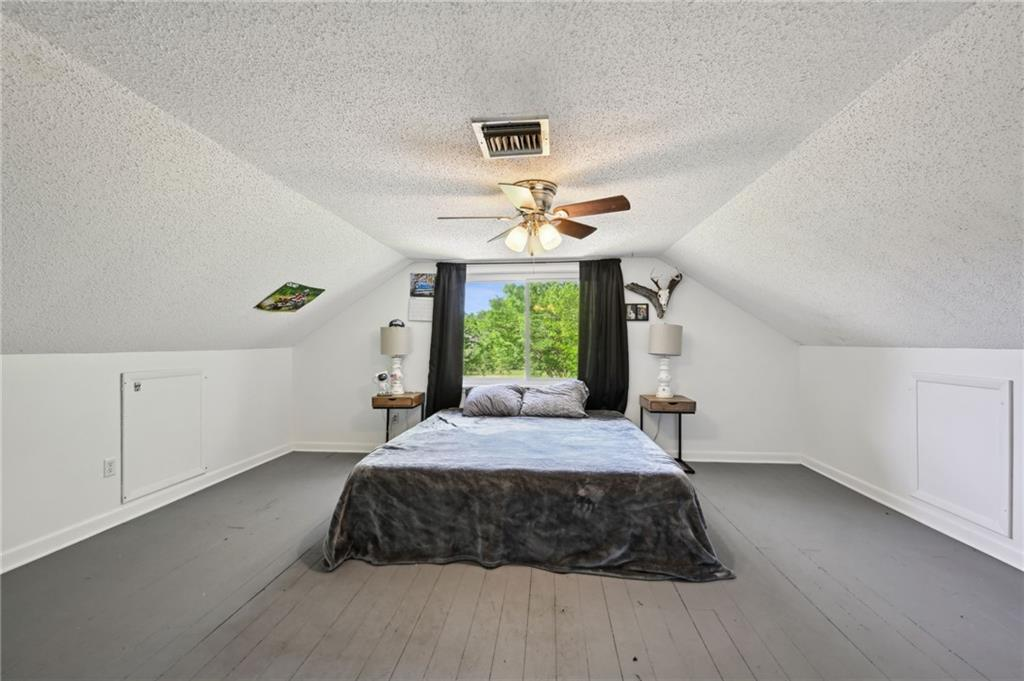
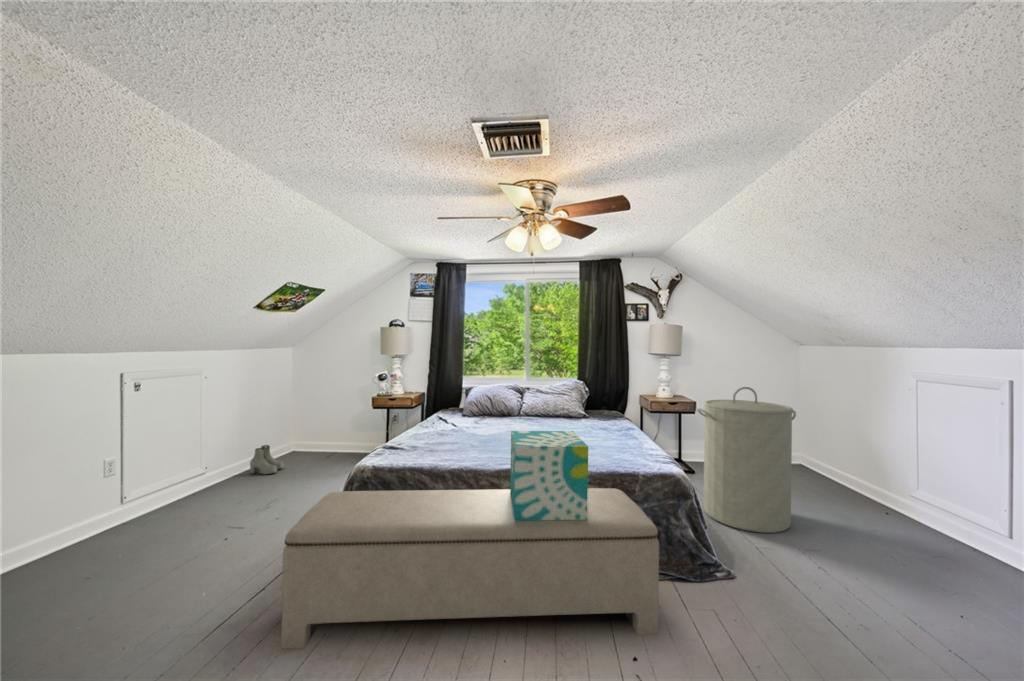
+ boots [249,444,285,476]
+ laundry hamper [696,386,797,534]
+ decorative box [509,430,589,521]
+ bench [280,487,660,650]
